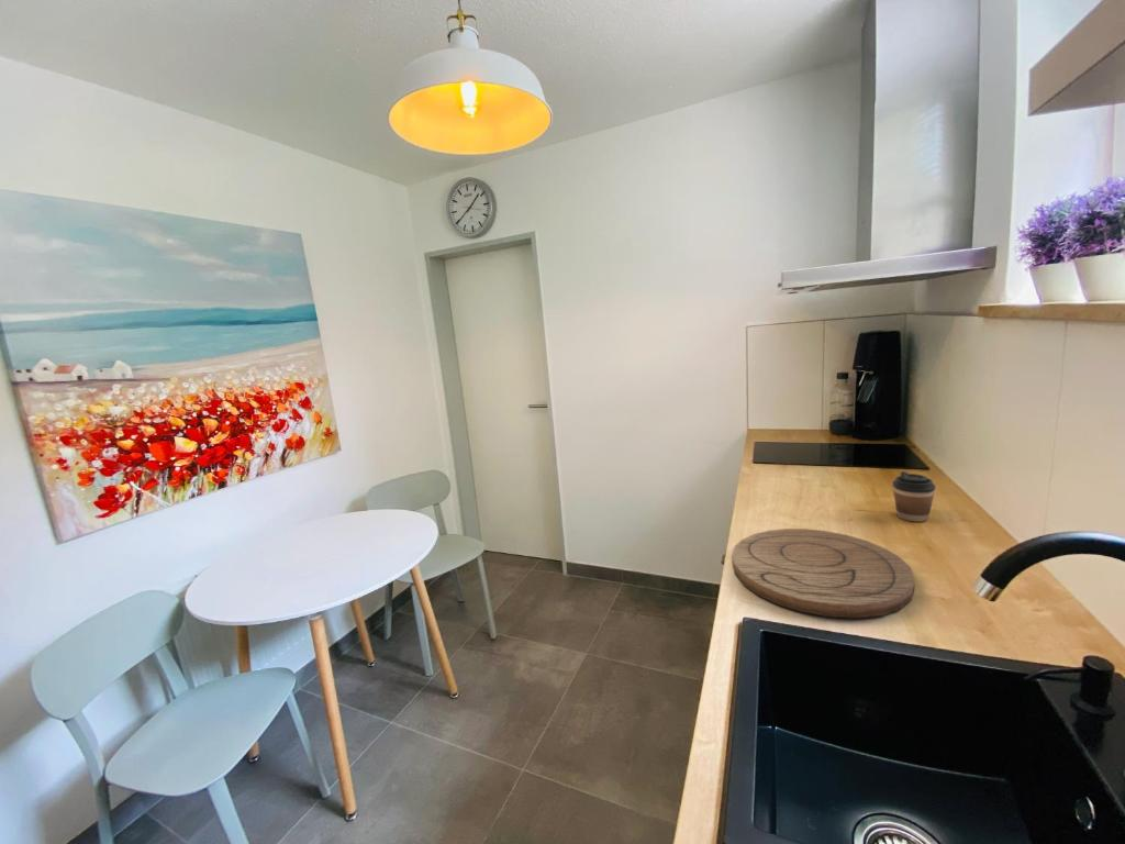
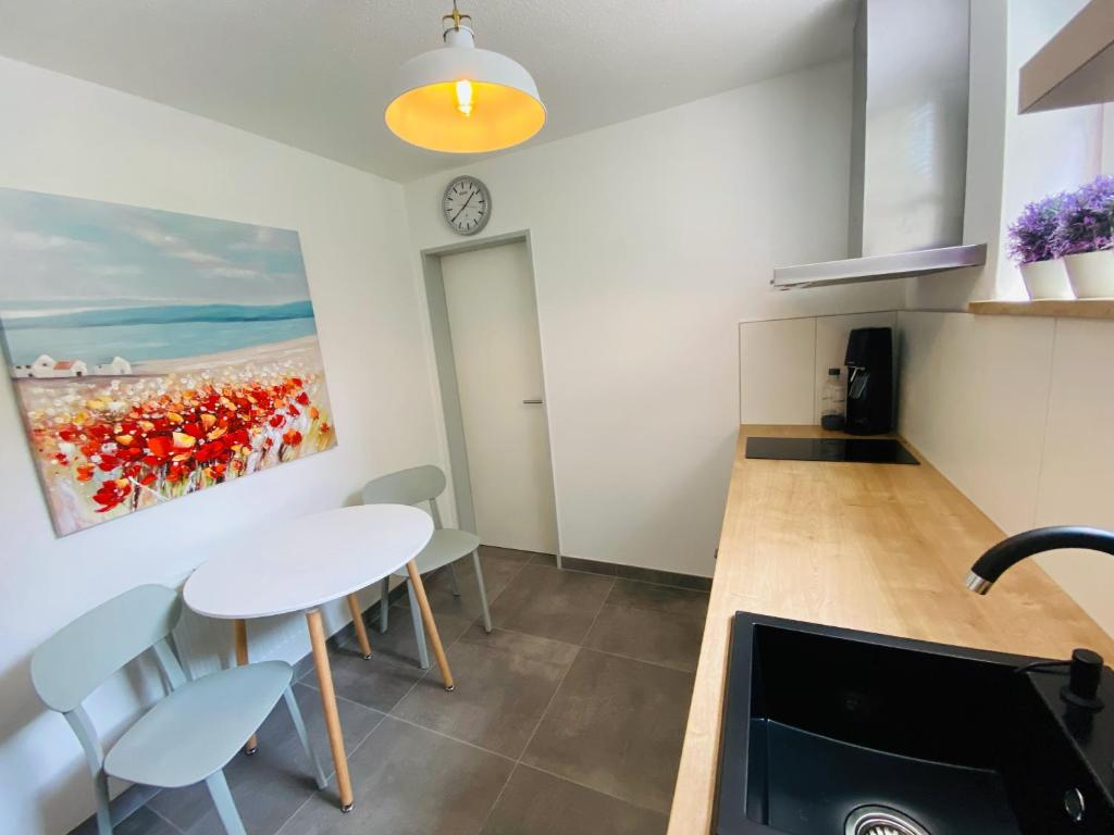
- cutting board [731,528,916,620]
- coffee cup [891,470,937,523]
